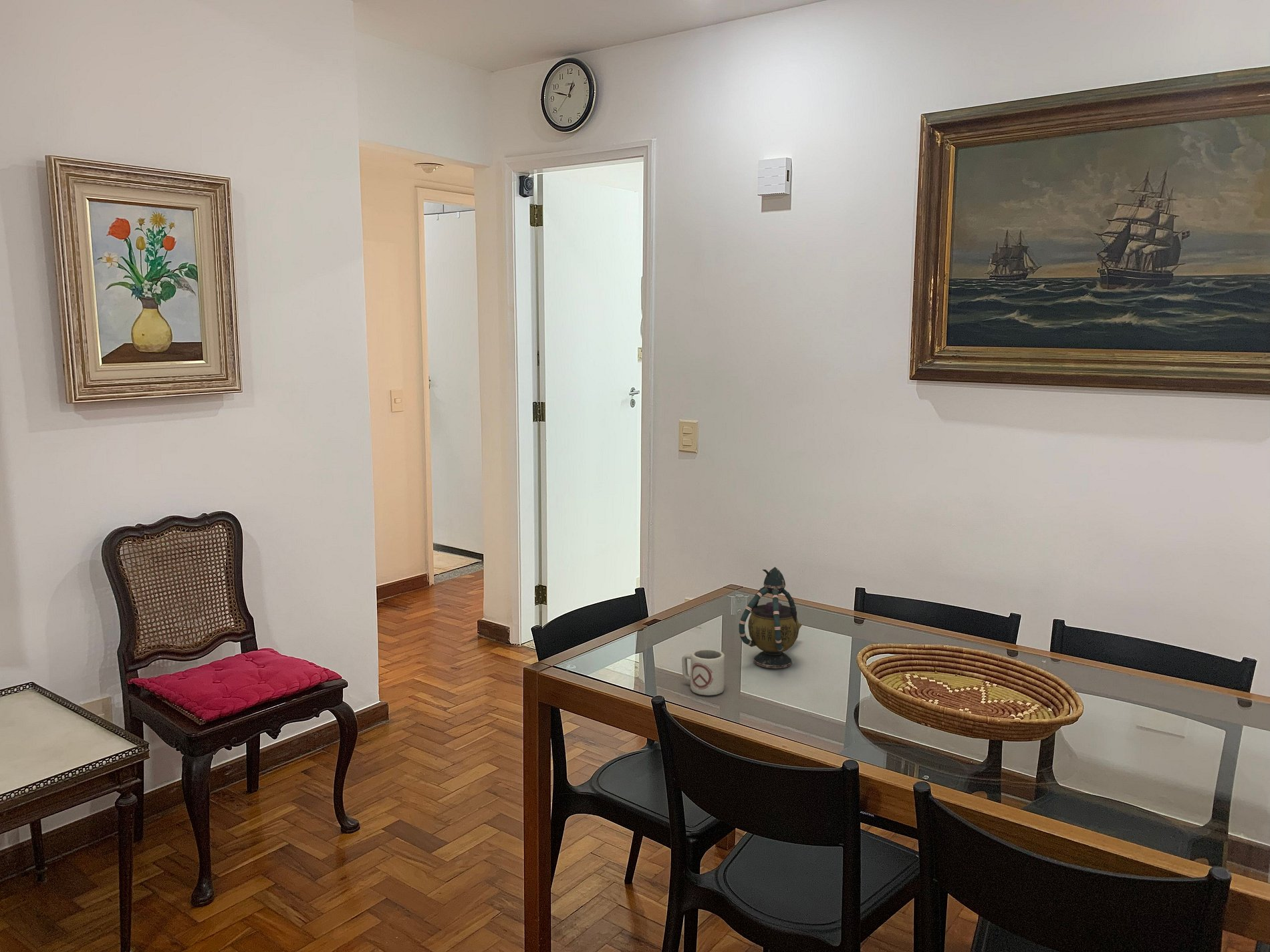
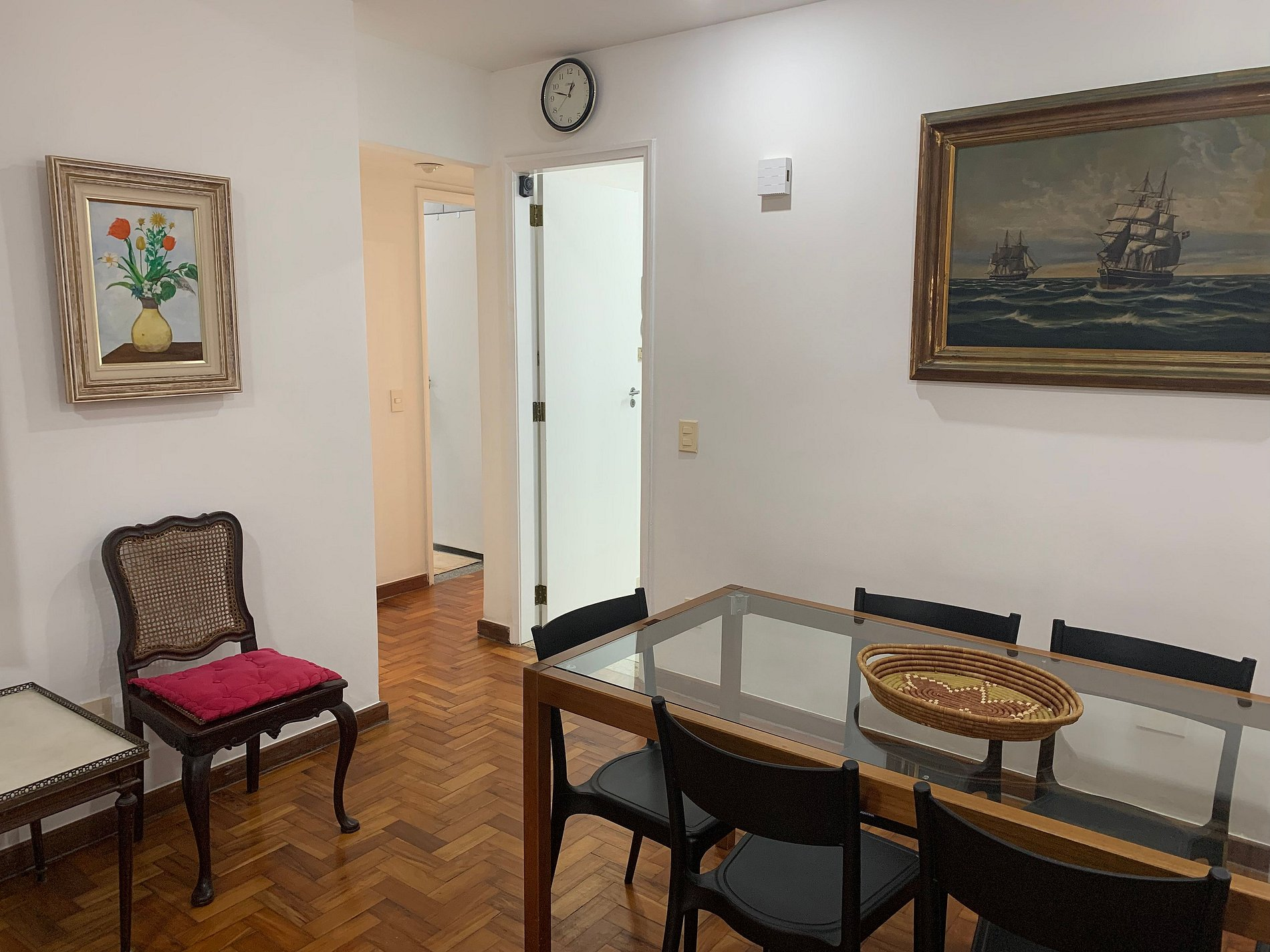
- cup [681,648,725,696]
- teapot [739,567,802,669]
